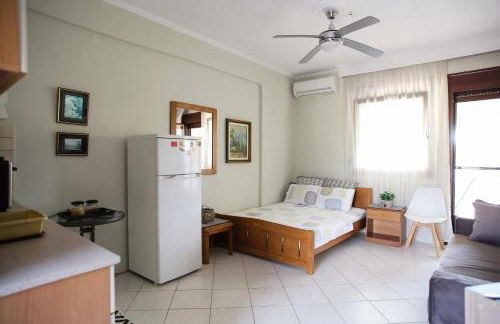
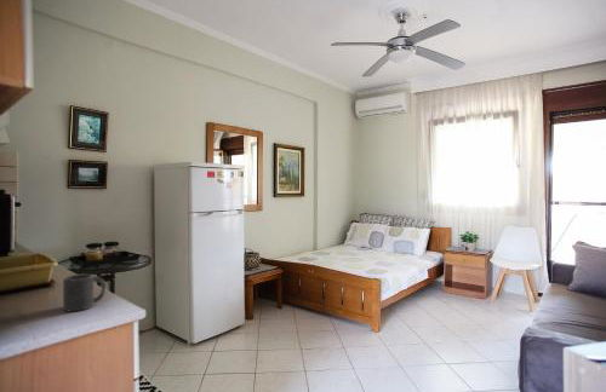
+ mug [62,272,107,312]
